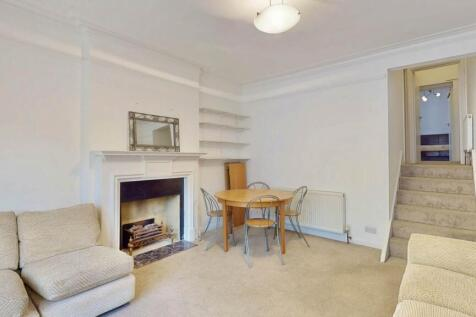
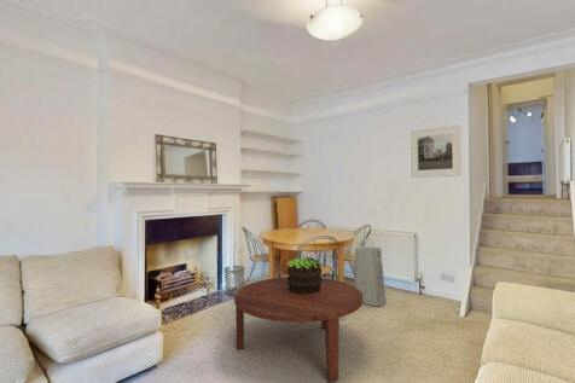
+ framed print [410,123,463,179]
+ air purifier [353,246,387,308]
+ potted plant [285,256,323,294]
+ wastebasket [223,265,245,296]
+ coffee table [233,275,364,383]
